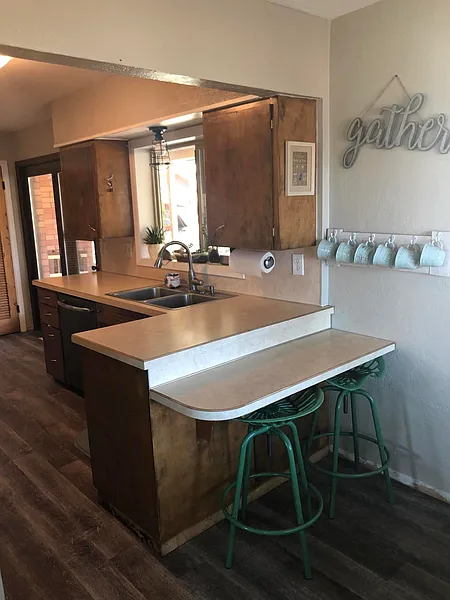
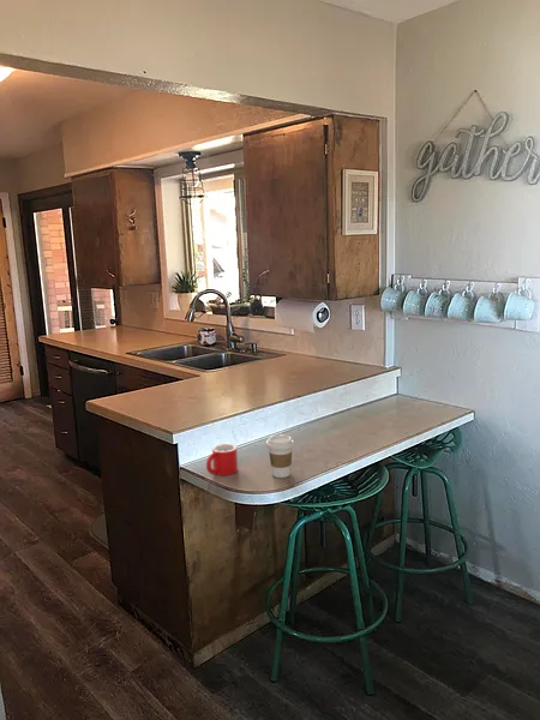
+ mug [205,443,239,476]
+ coffee cup [265,433,295,479]
